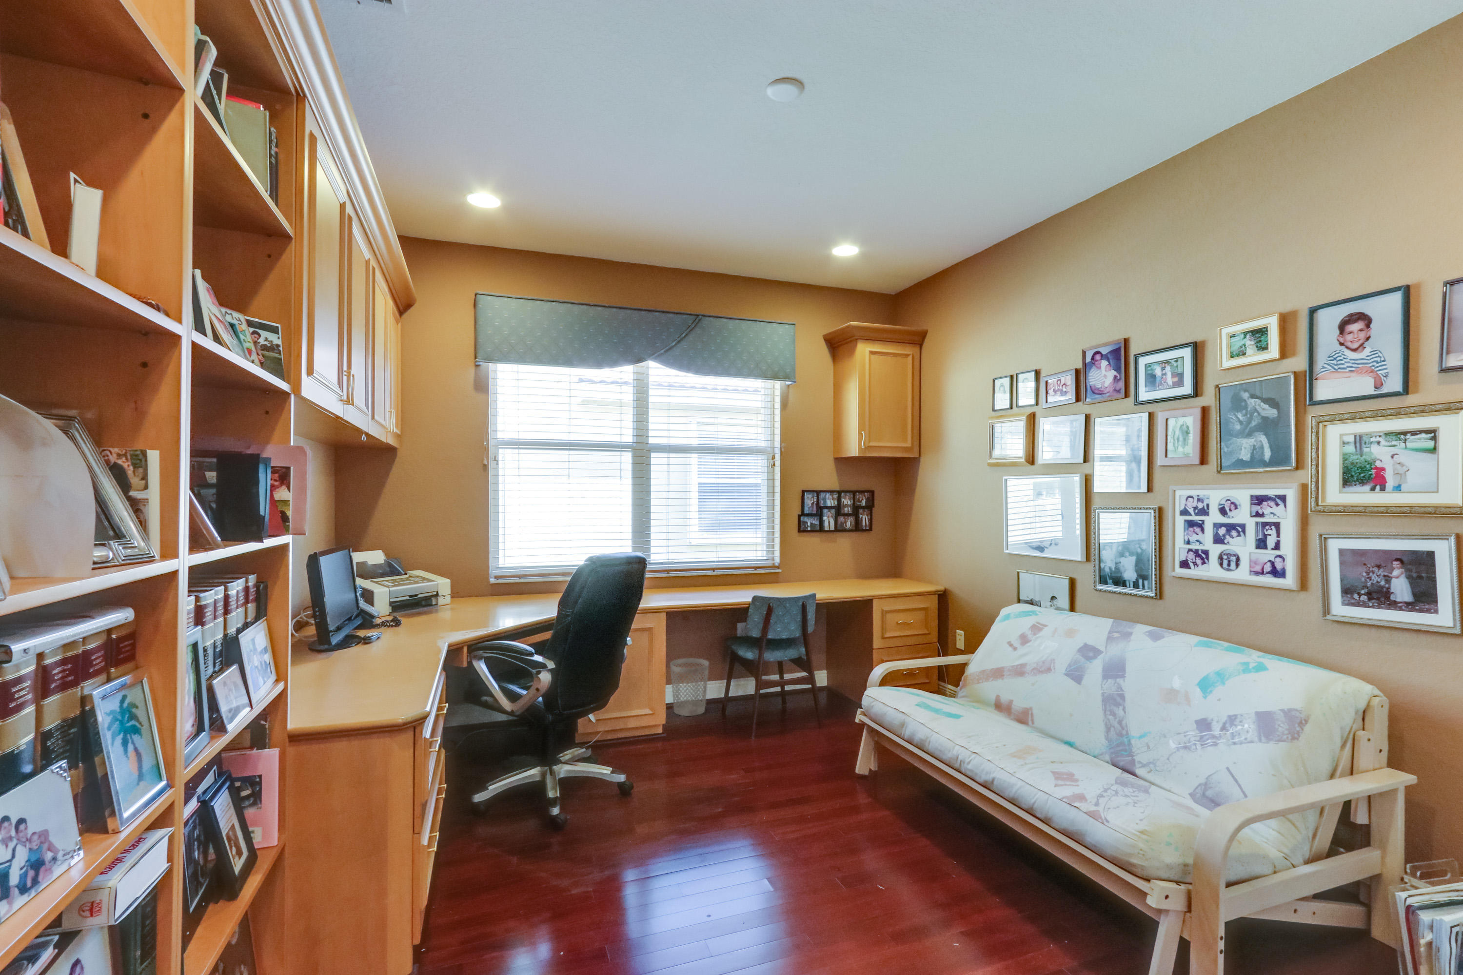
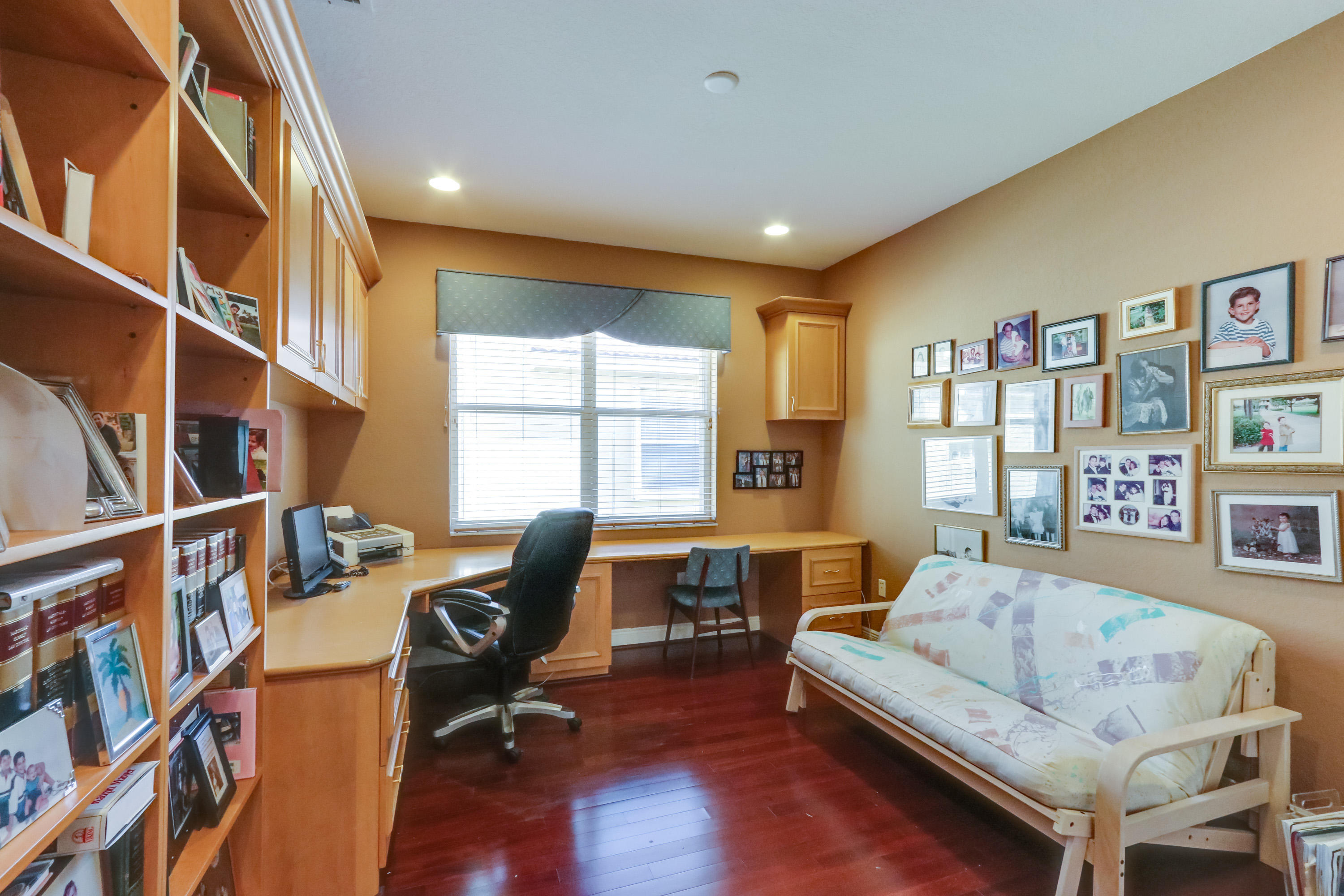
- wastebasket [669,657,710,717]
